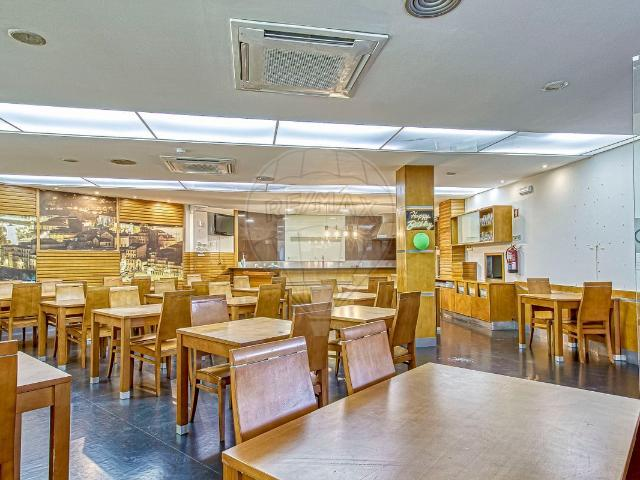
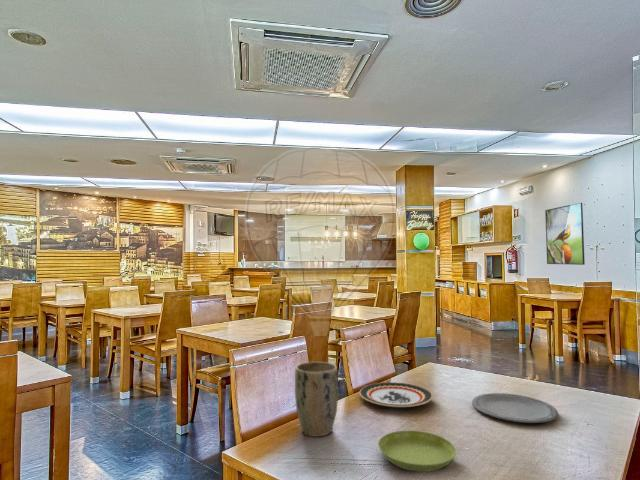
+ plate [358,381,434,408]
+ saucer [377,430,457,473]
+ plate [471,392,559,424]
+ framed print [544,202,586,266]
+ plant pot [294,361,339,437]
